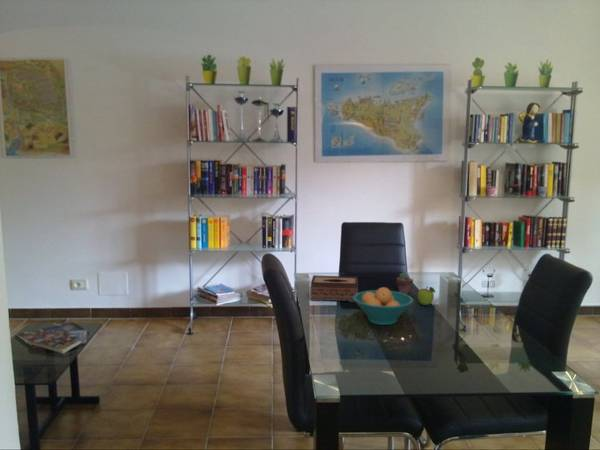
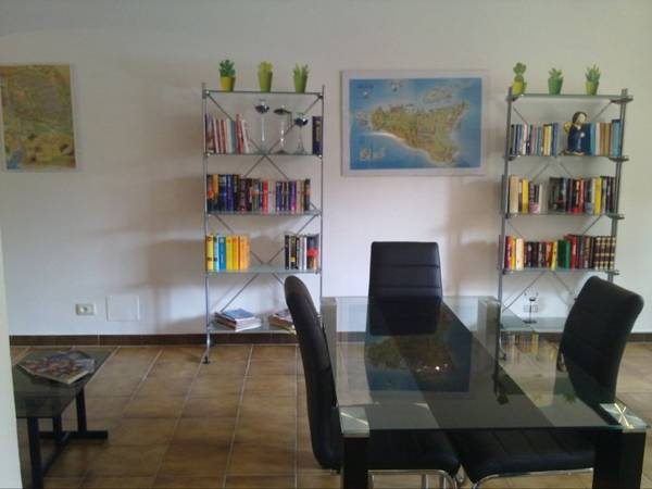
- fruit bowl [353,286,415,326]
- potted succulent [396,271,414,295]
- tissue box [309,274,359,303]
- fruit [417,285,436,307]
